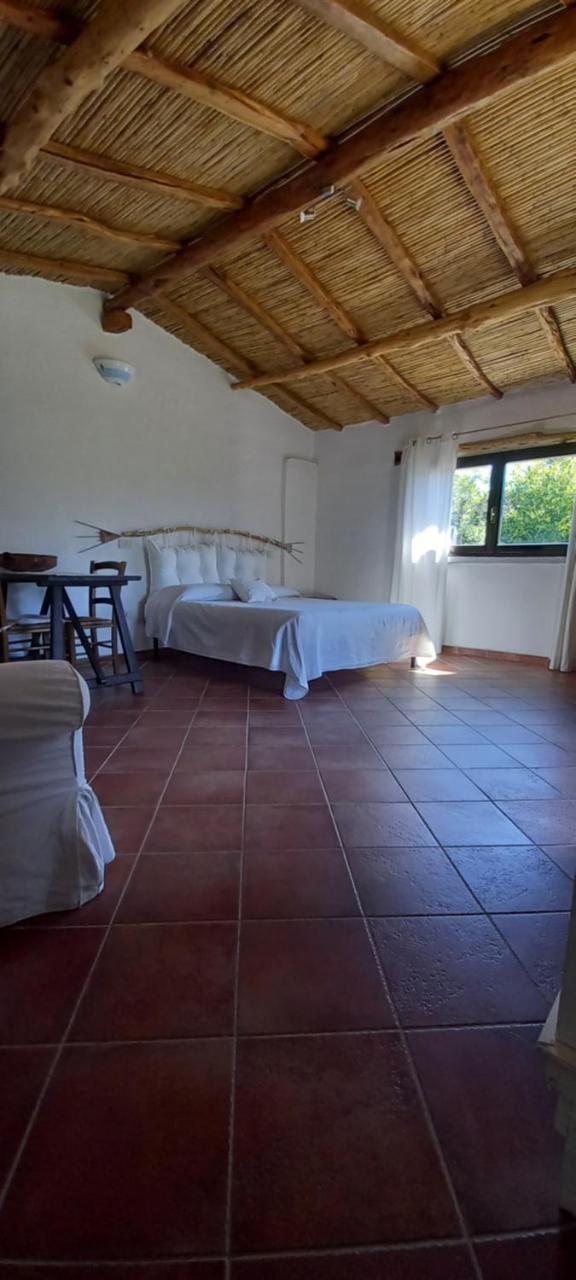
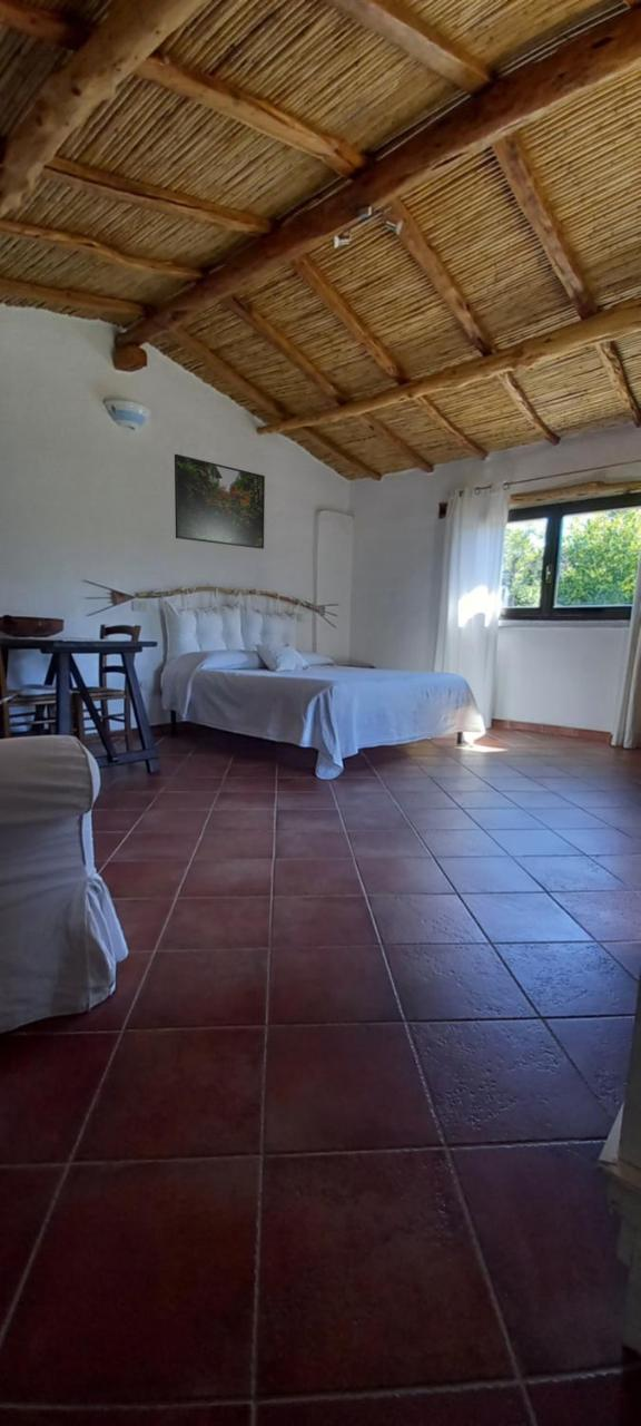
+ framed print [174,453,266,550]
